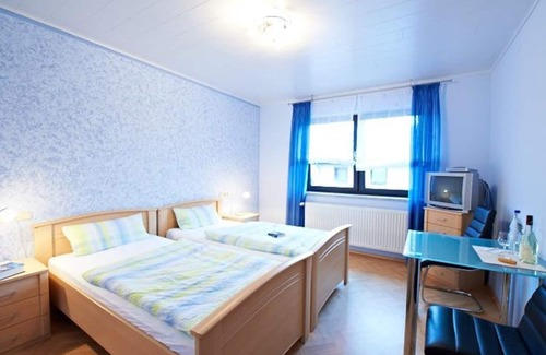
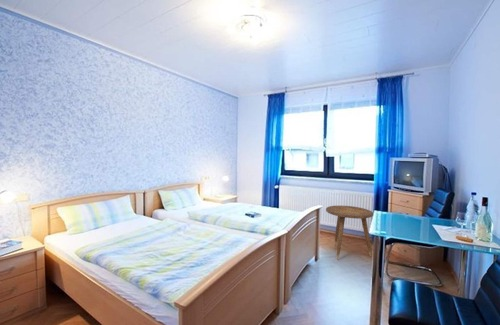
+ side table [325,205,374,261]
